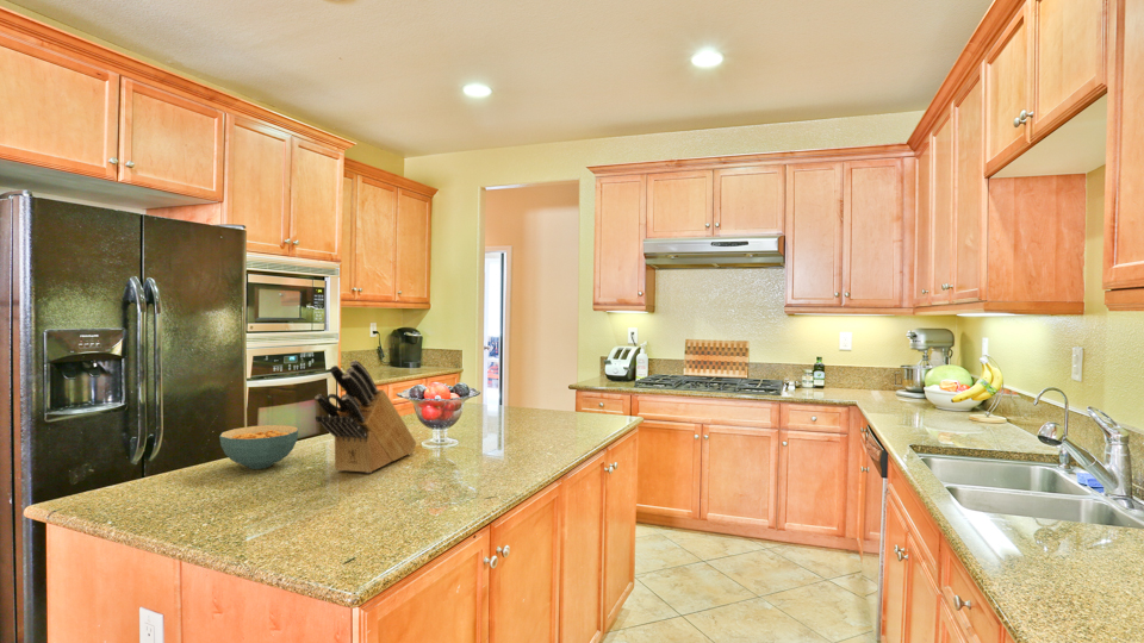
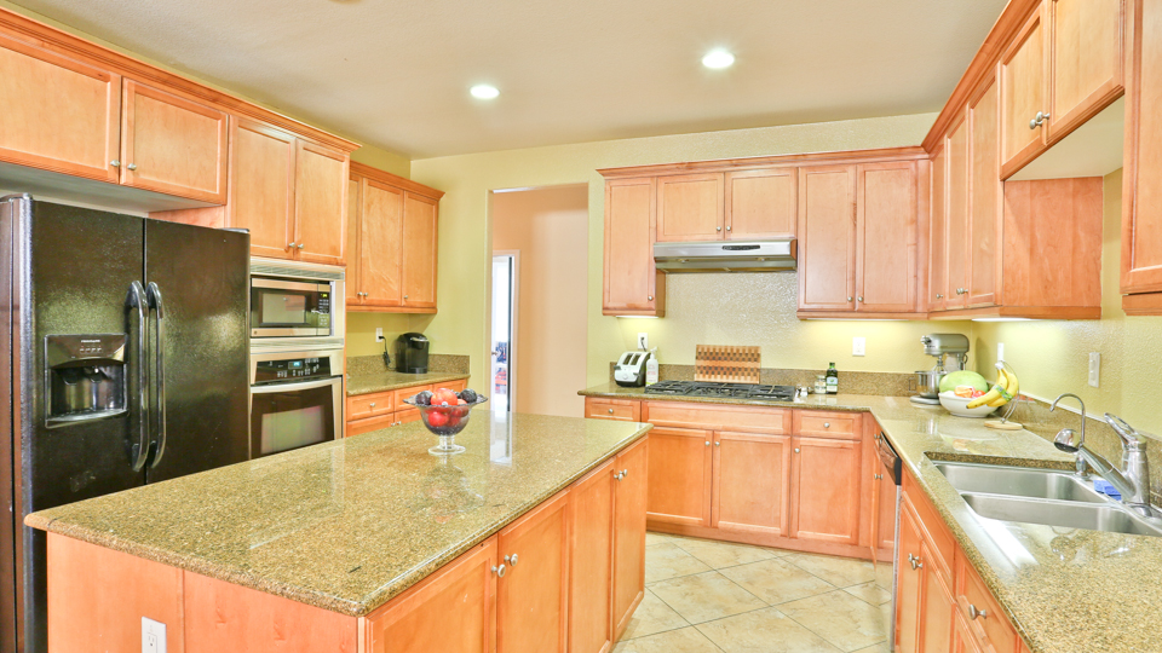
- knife block [313,358,417,474]
- cereal bowl [218,424,299,470]
